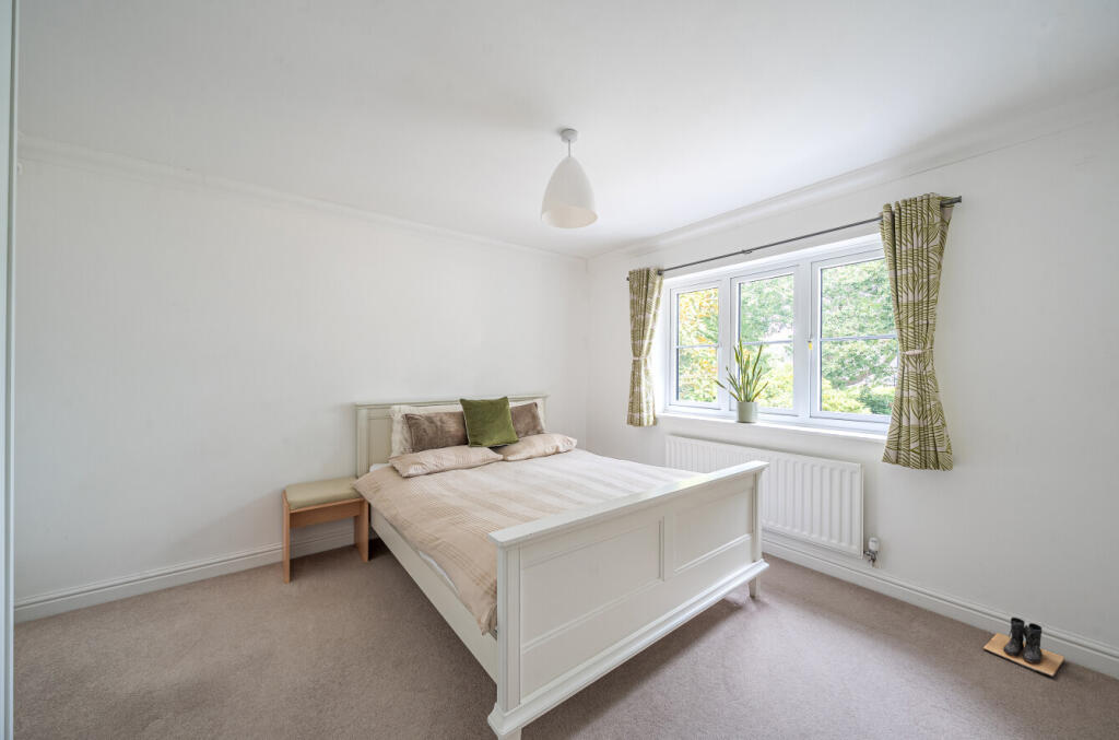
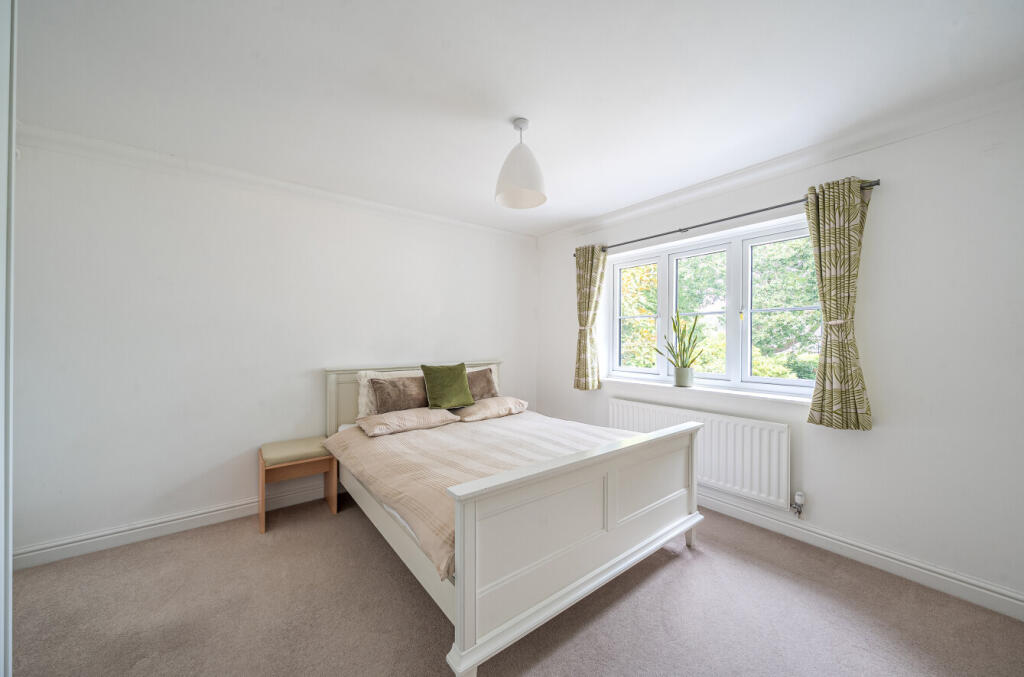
- boots [982,616,1065,678]
